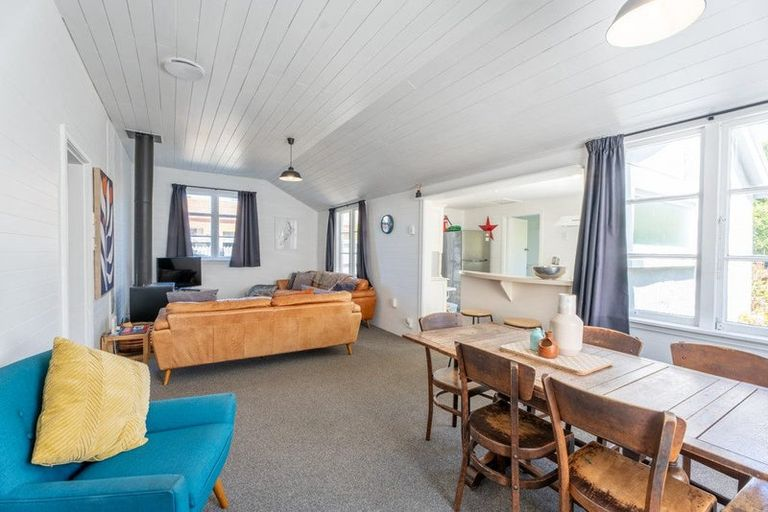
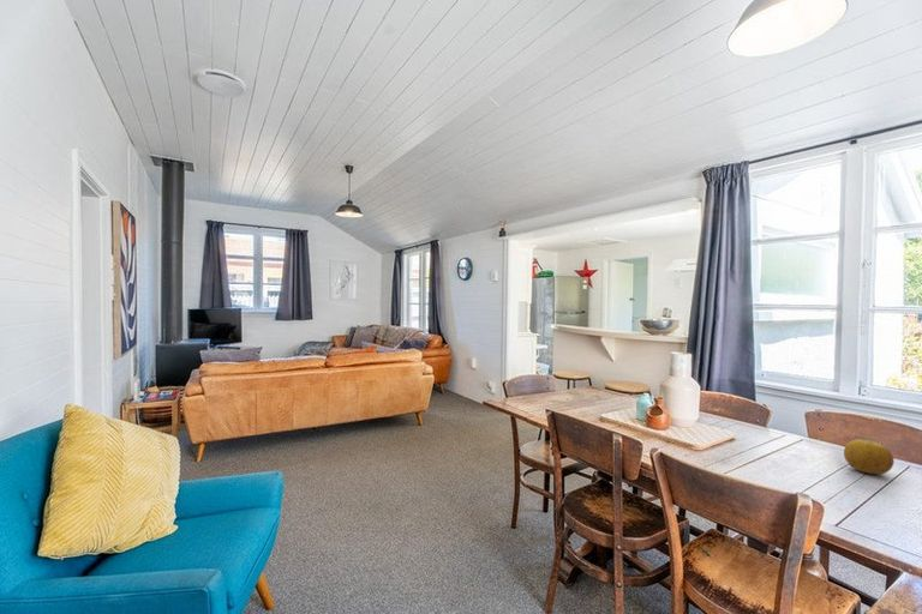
+ fruit [843,438,896,476]
